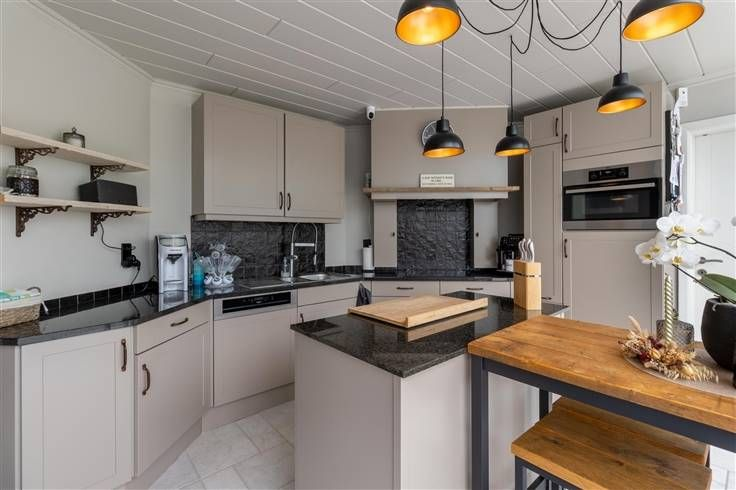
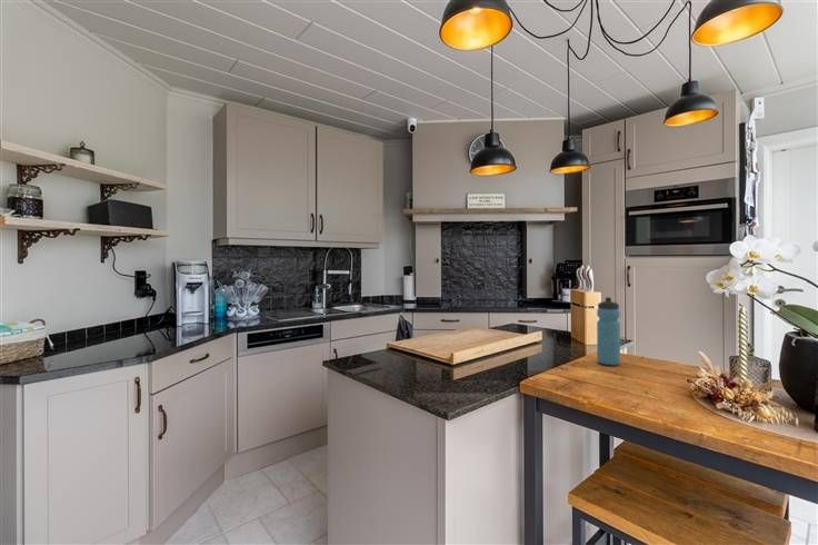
+ water bottle [596,296,621,366]
